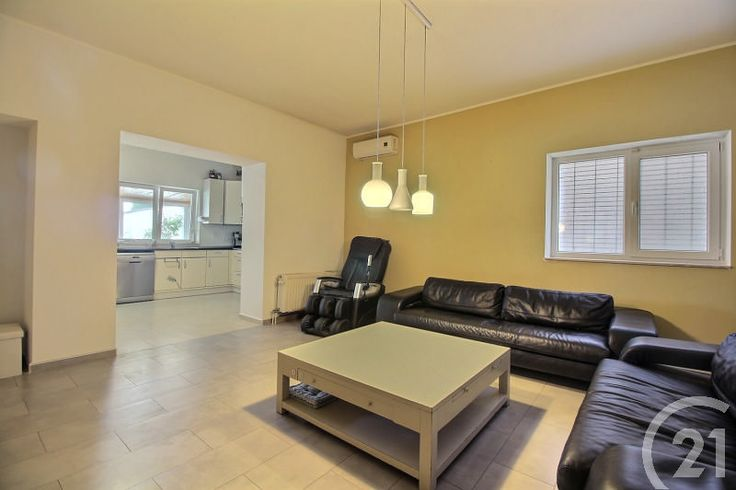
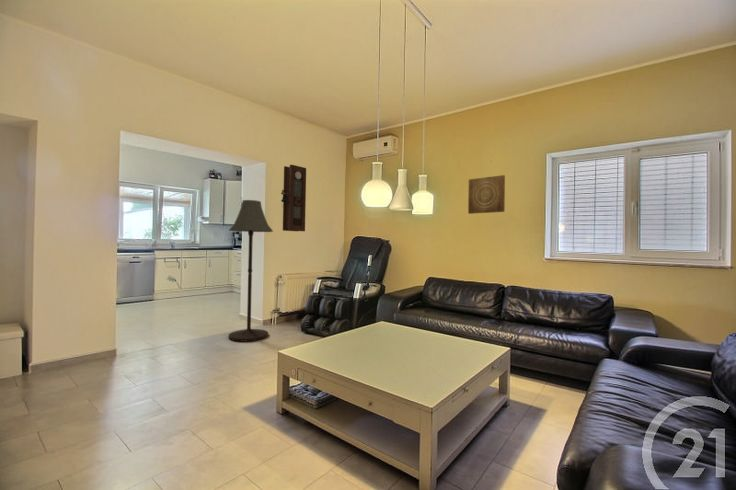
+ pendulum clock [280,164,307,232]
+ wall art [467,174,506,215]
+ floor lamp [227,199,274,343]
